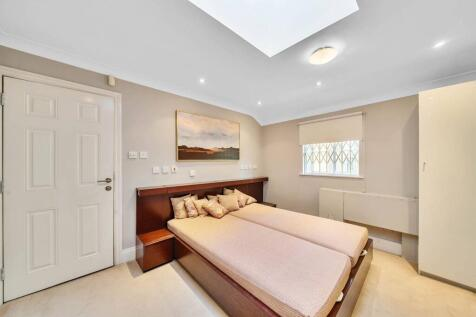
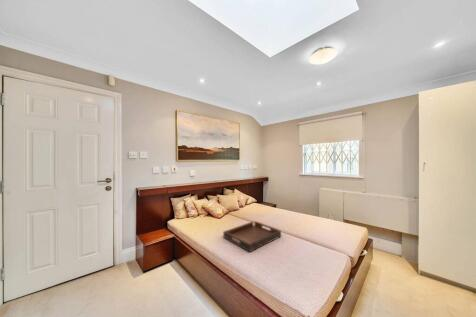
+ serving tray [222,220,282,253]
